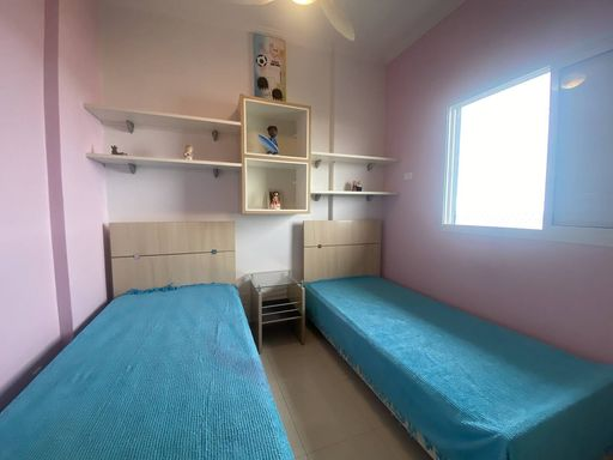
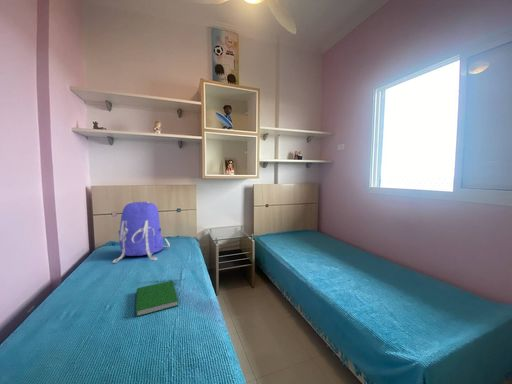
+ backpack [112,200,171,264]
+ hardcover book [135,280,179,317]
